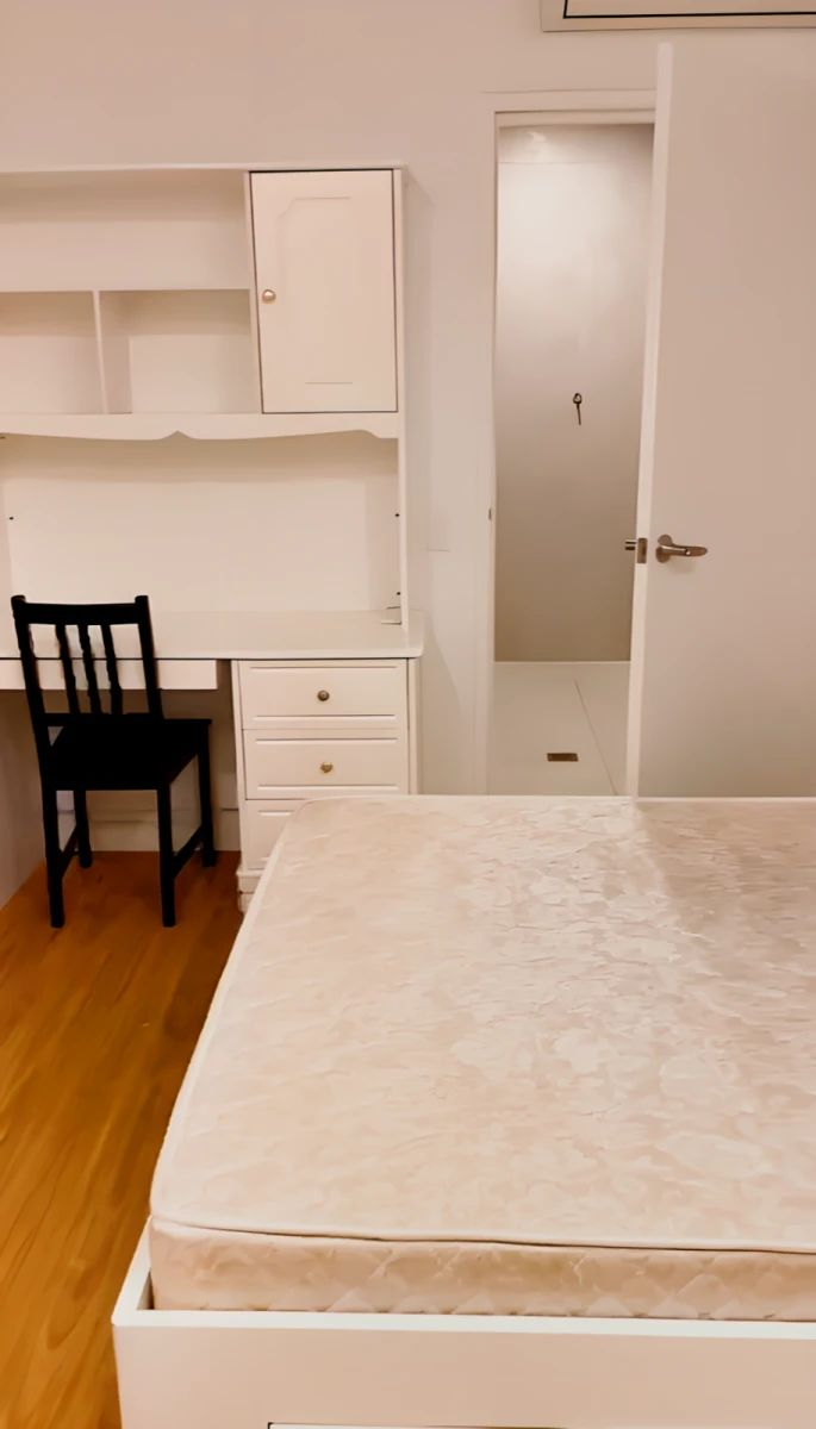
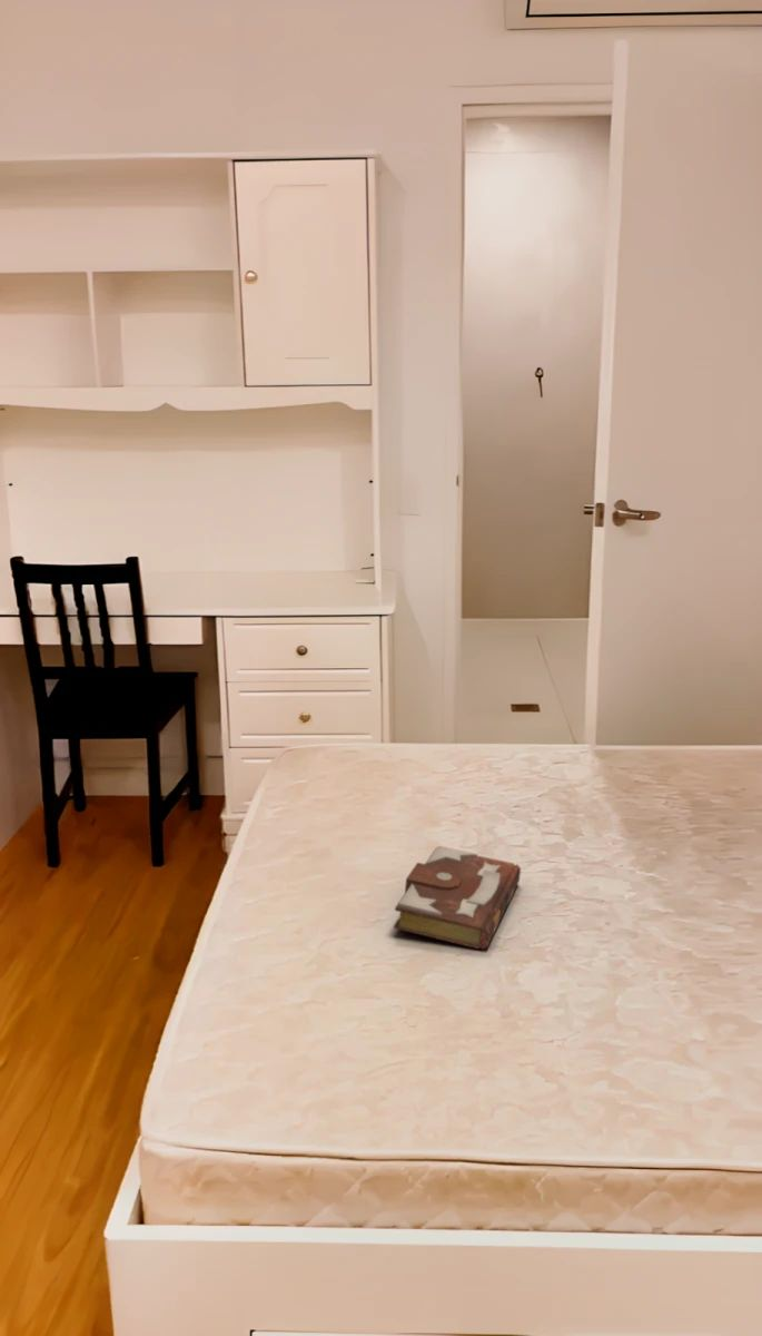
+ book [393,845,522,951]
